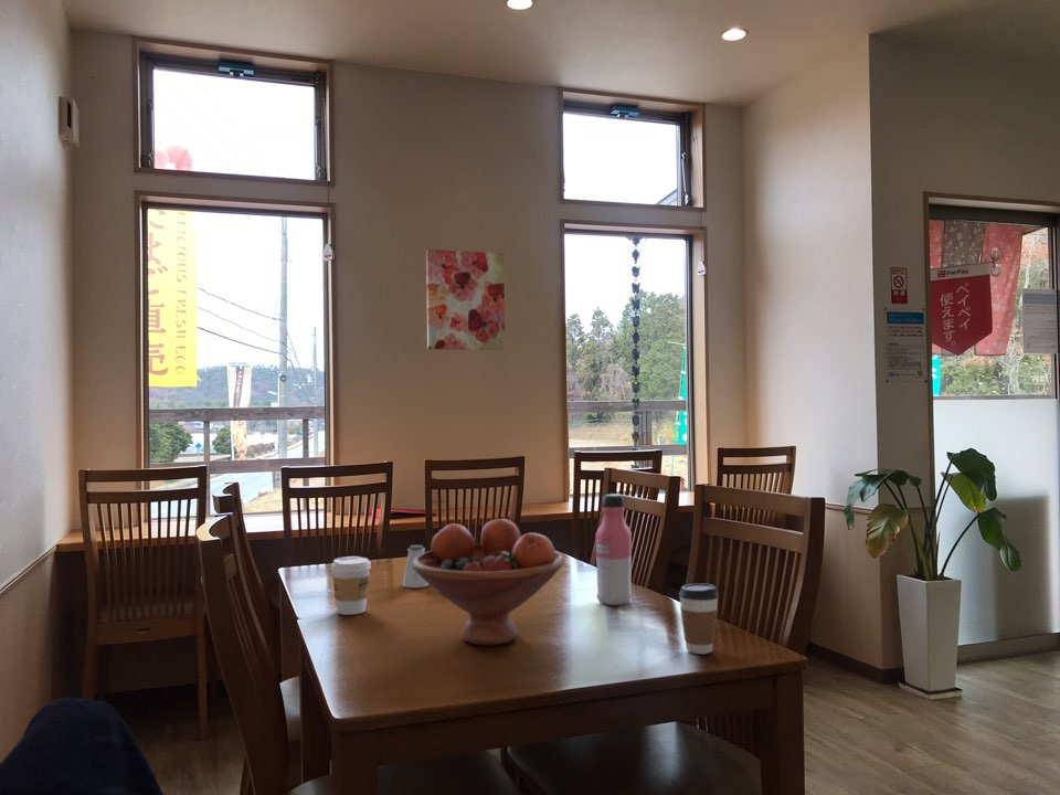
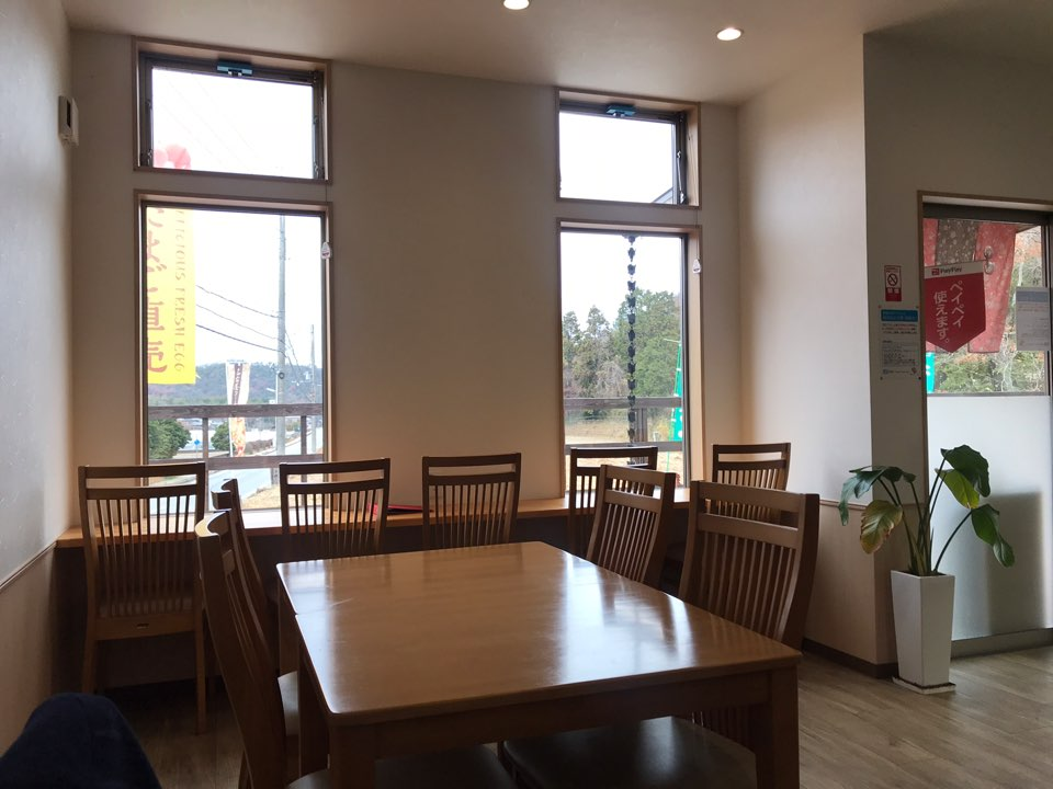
- fruit bowl [412,518,565,646]
- coffee cup [678,583,720,655]
- wall art [425,248,506,351]
- saltshaker [402,544,431,589]
- water bottle [594,494,633,606]
- coffee cup [330,555,372,616]
